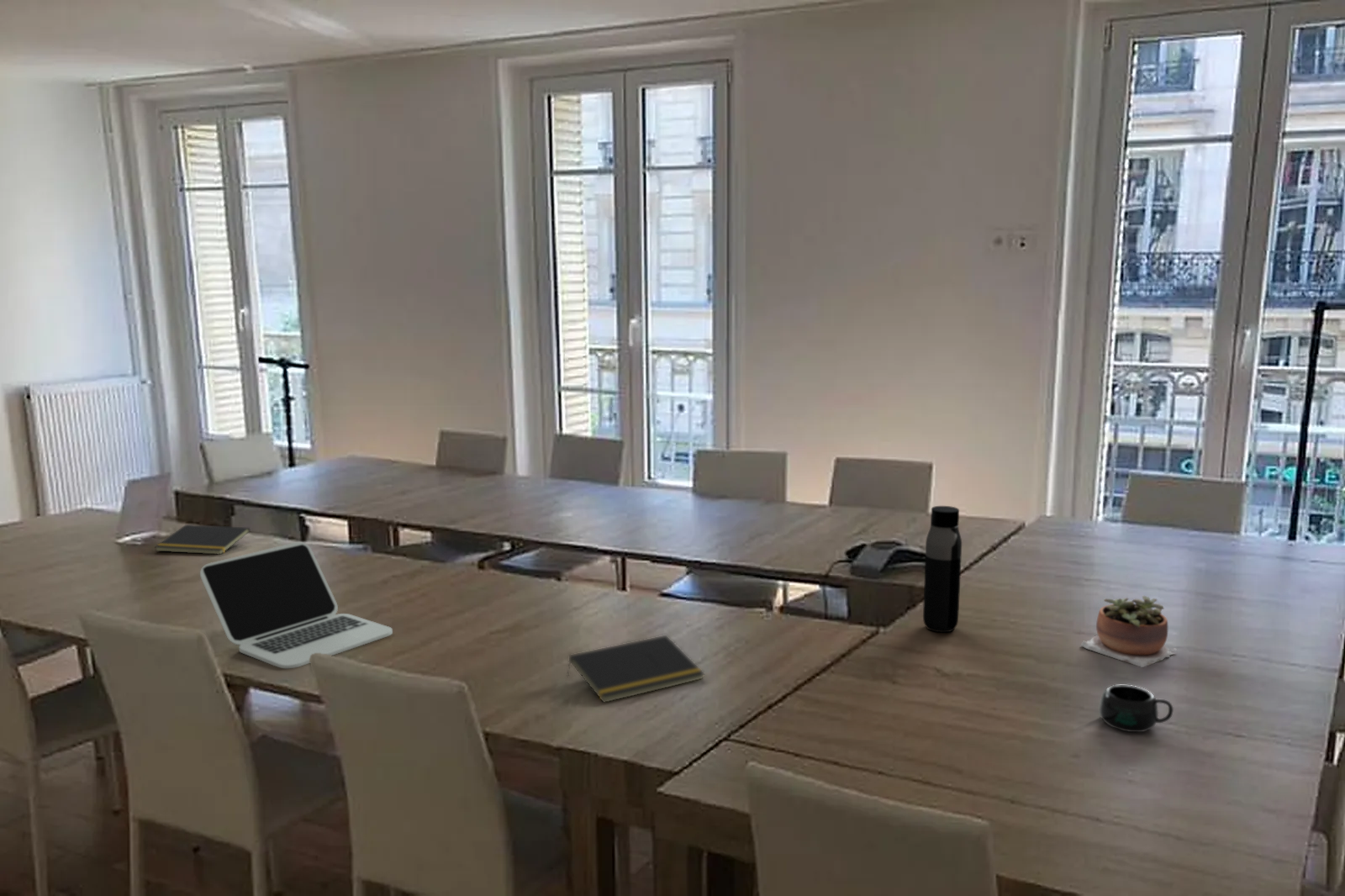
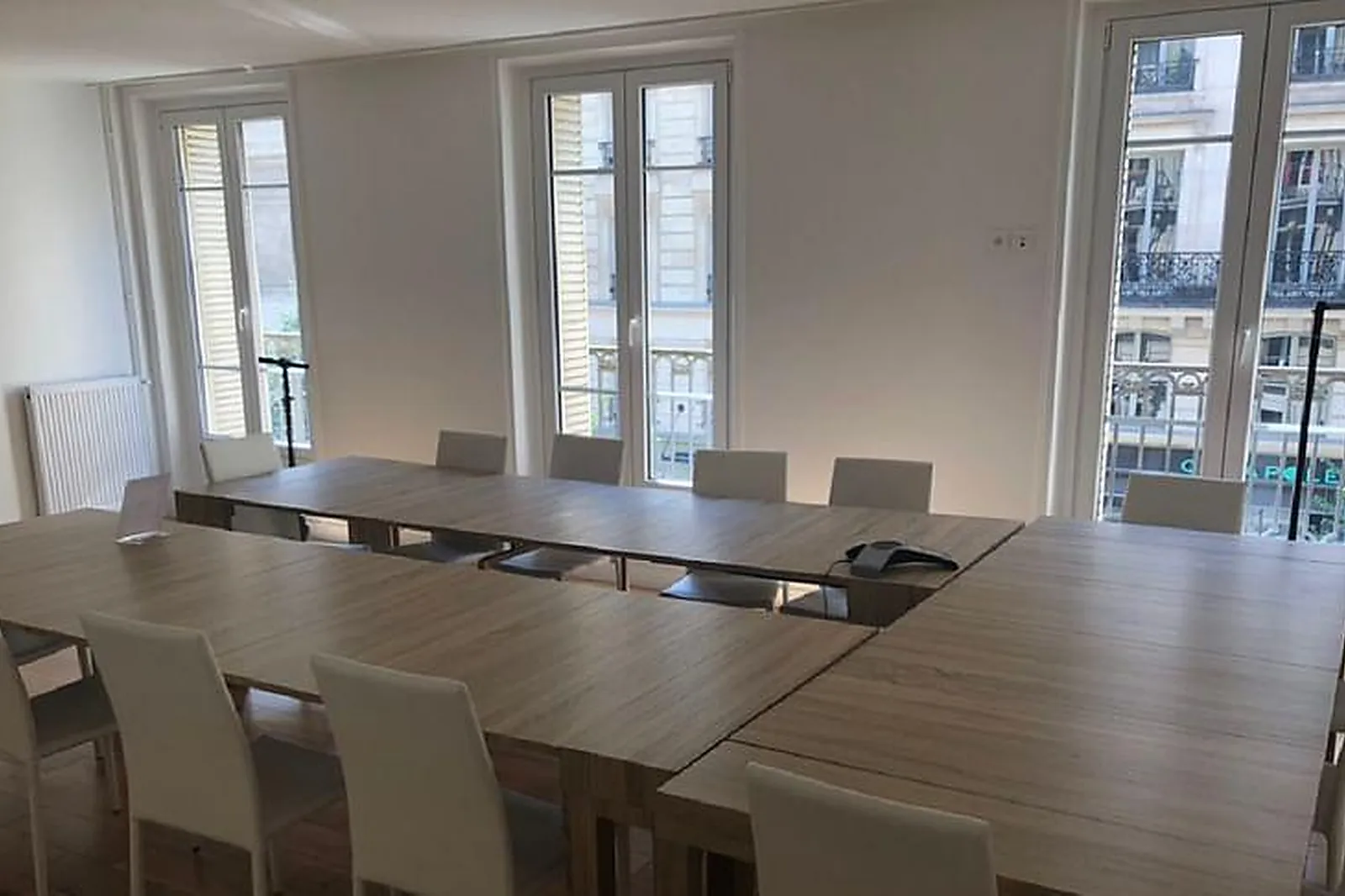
- mug [1099,684,1174,733]
- water bottle [922,505,963,633]
- notepad [566,635,705,704]
- notepad [155,524,251,556]
- succulent plant [1079,595,1178,668]
- laptop [199,541,393,669]
